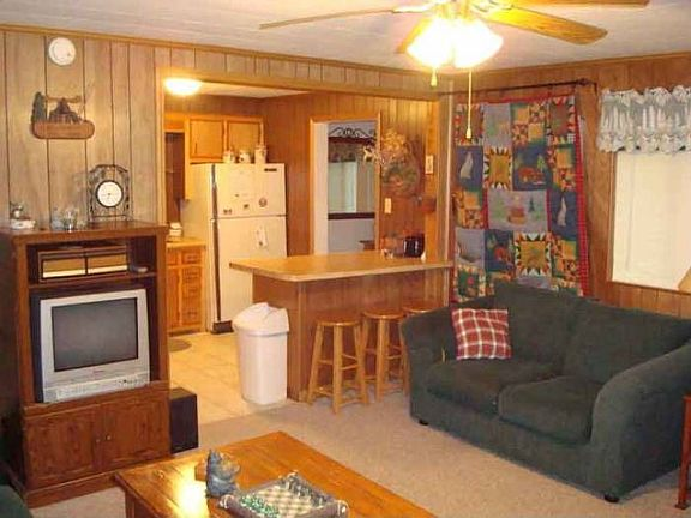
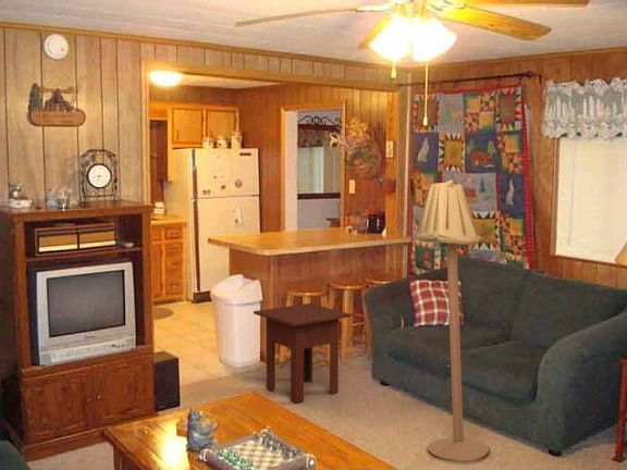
+ side table [253,302,353,404]
+ floor lamp [415,178,490,462]
